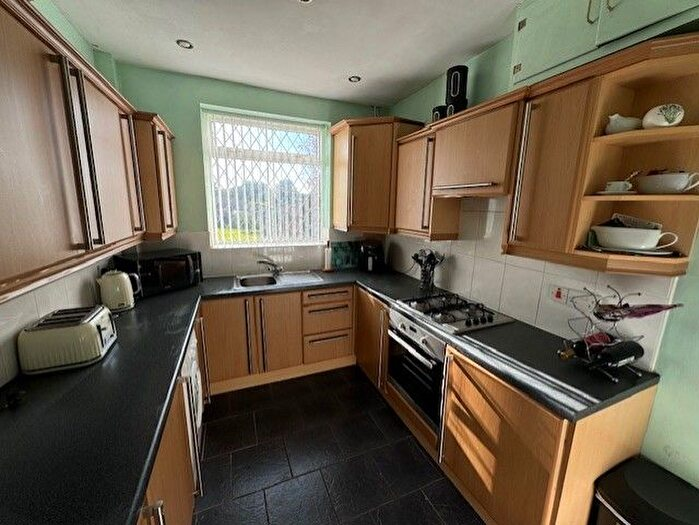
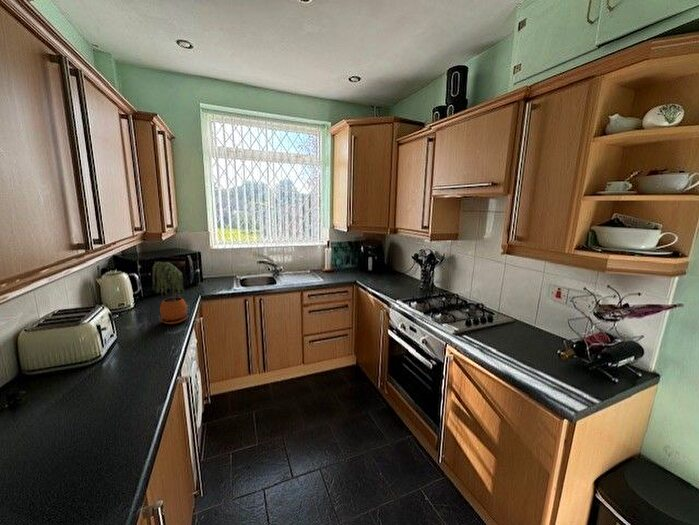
+ potted plant [152,261,189,325]
